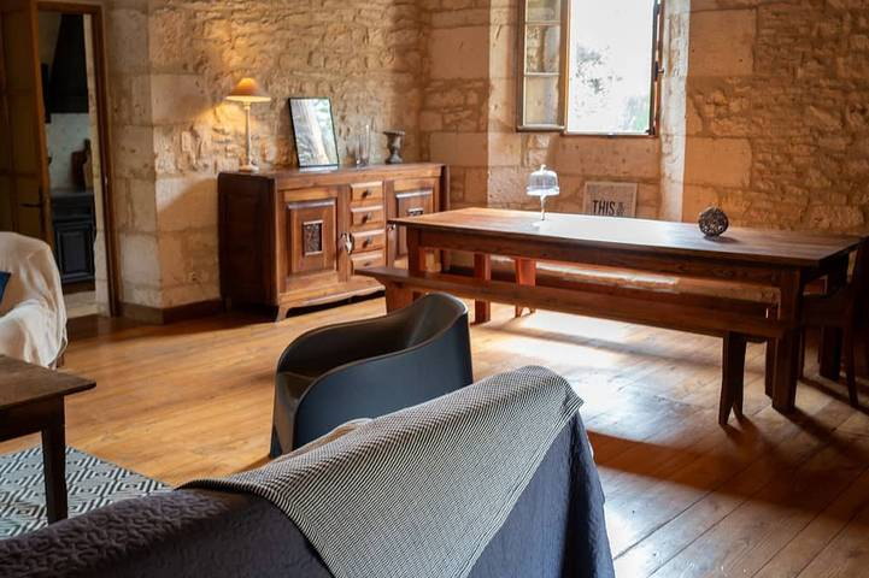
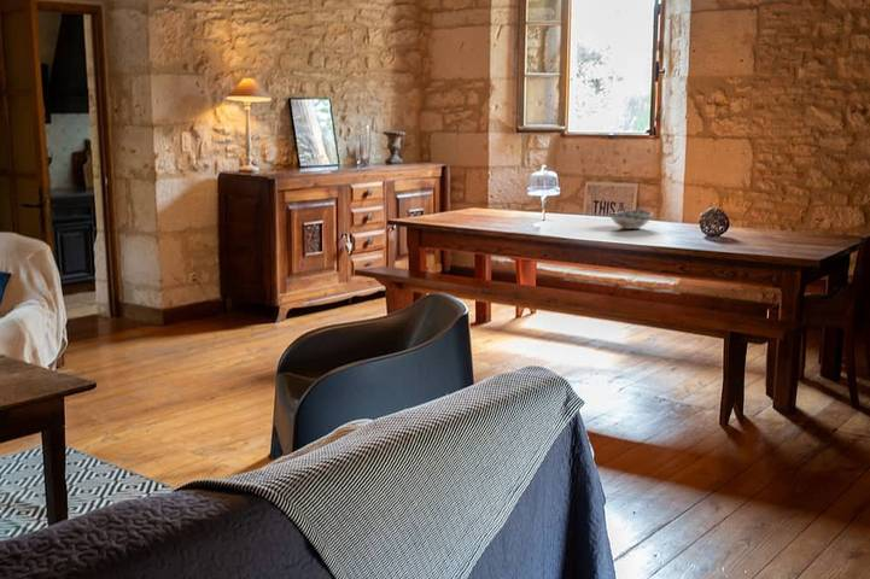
+ decorative bowl [608,209,654,230]
